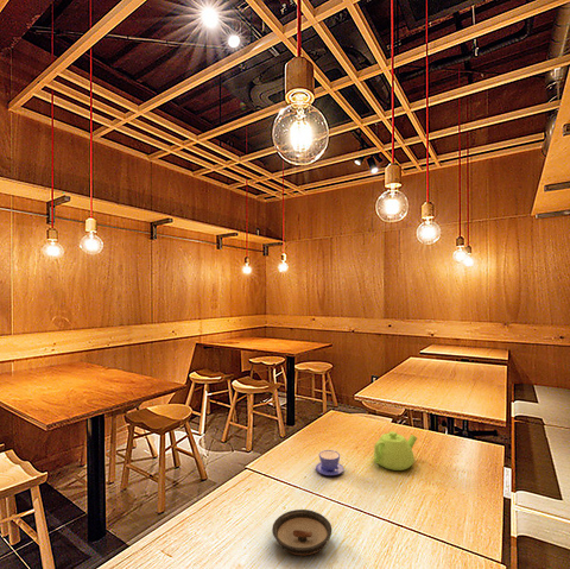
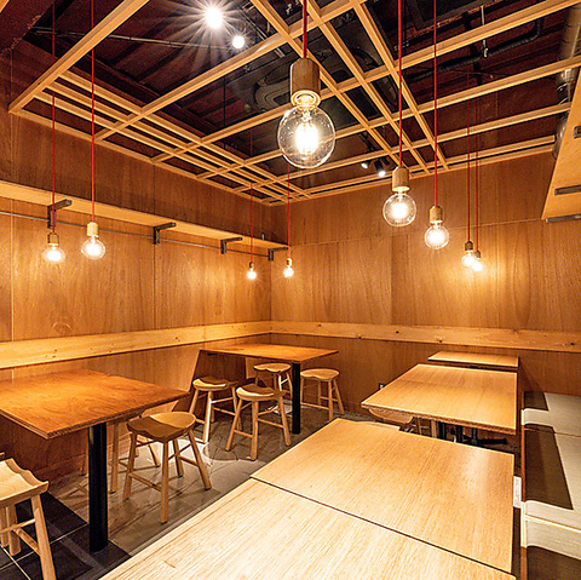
- teapot [373,430,418,472]
- saucer [271,508,332,557]
- teacup [315,449,344,476]
